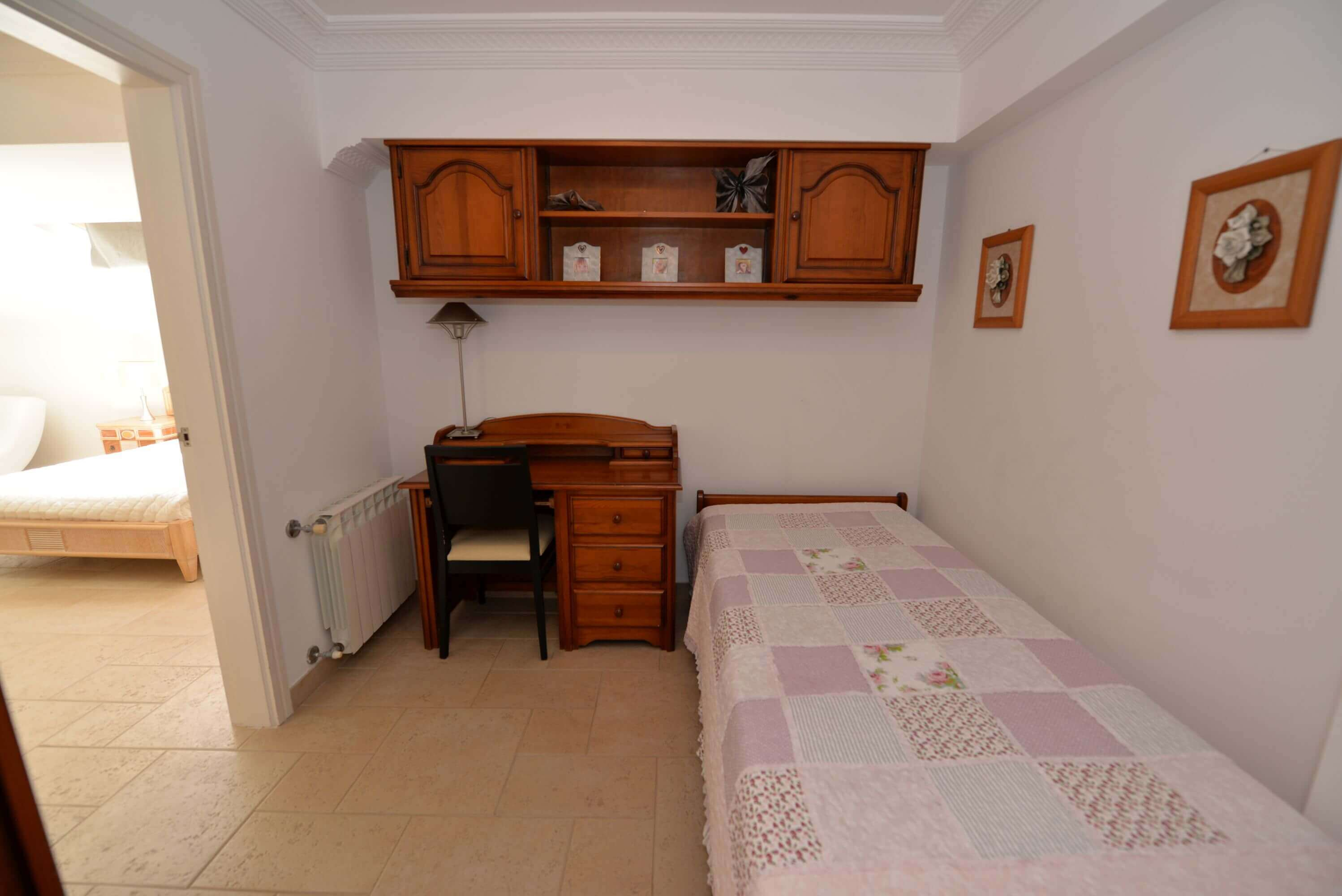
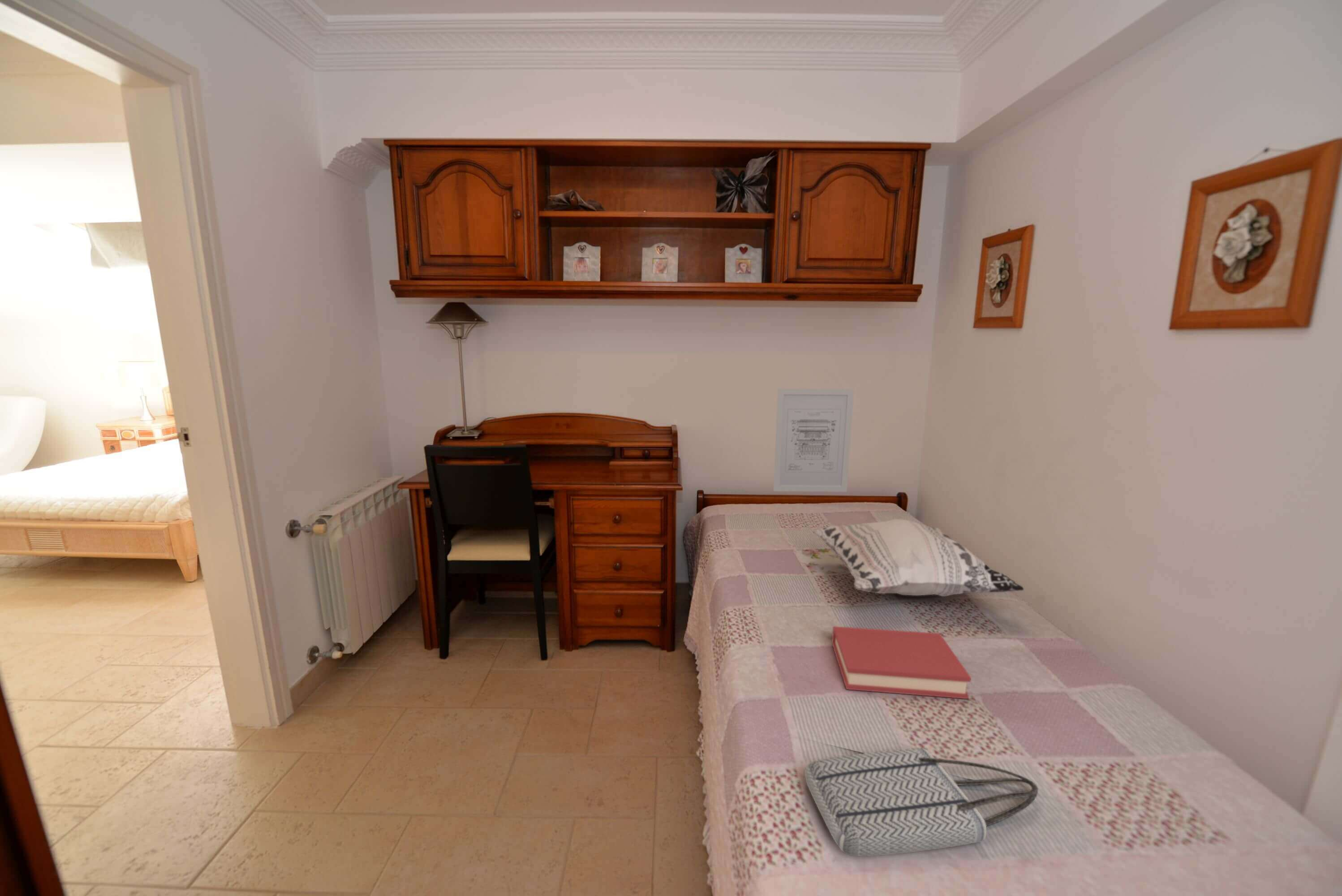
+ decorative pillow [812,518,1024,597]
+ hardback book [831,626,972,699]
+ tote bag [804,748,1039,857]
+ wall art [773,388,854,492]
